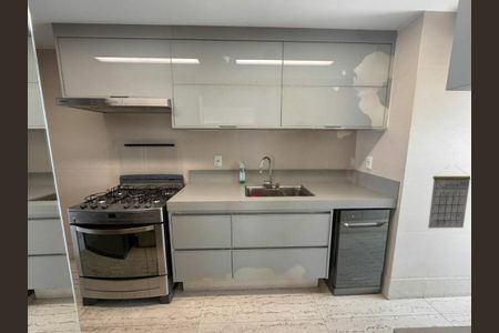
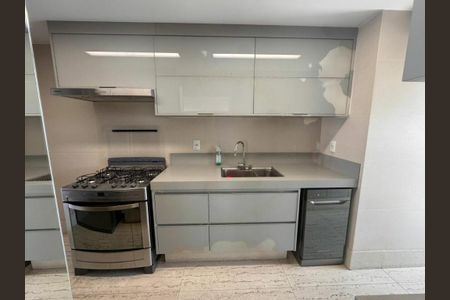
- calendar [427,165,471,229]
